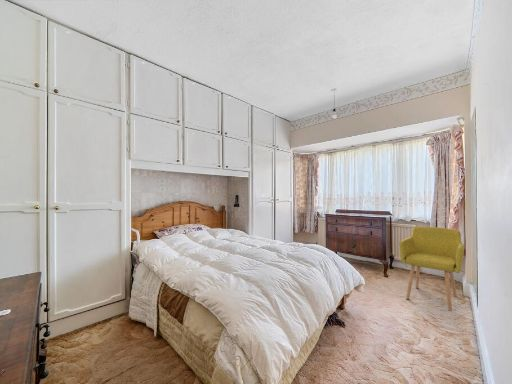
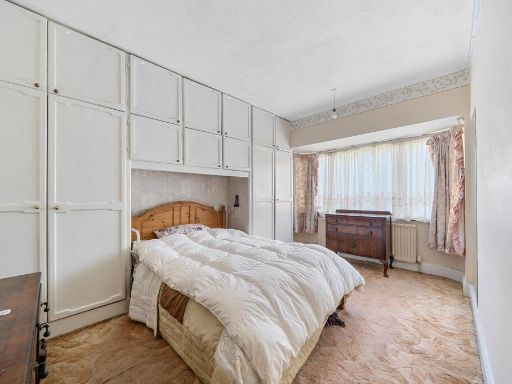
- chair [398,226,465,312]
